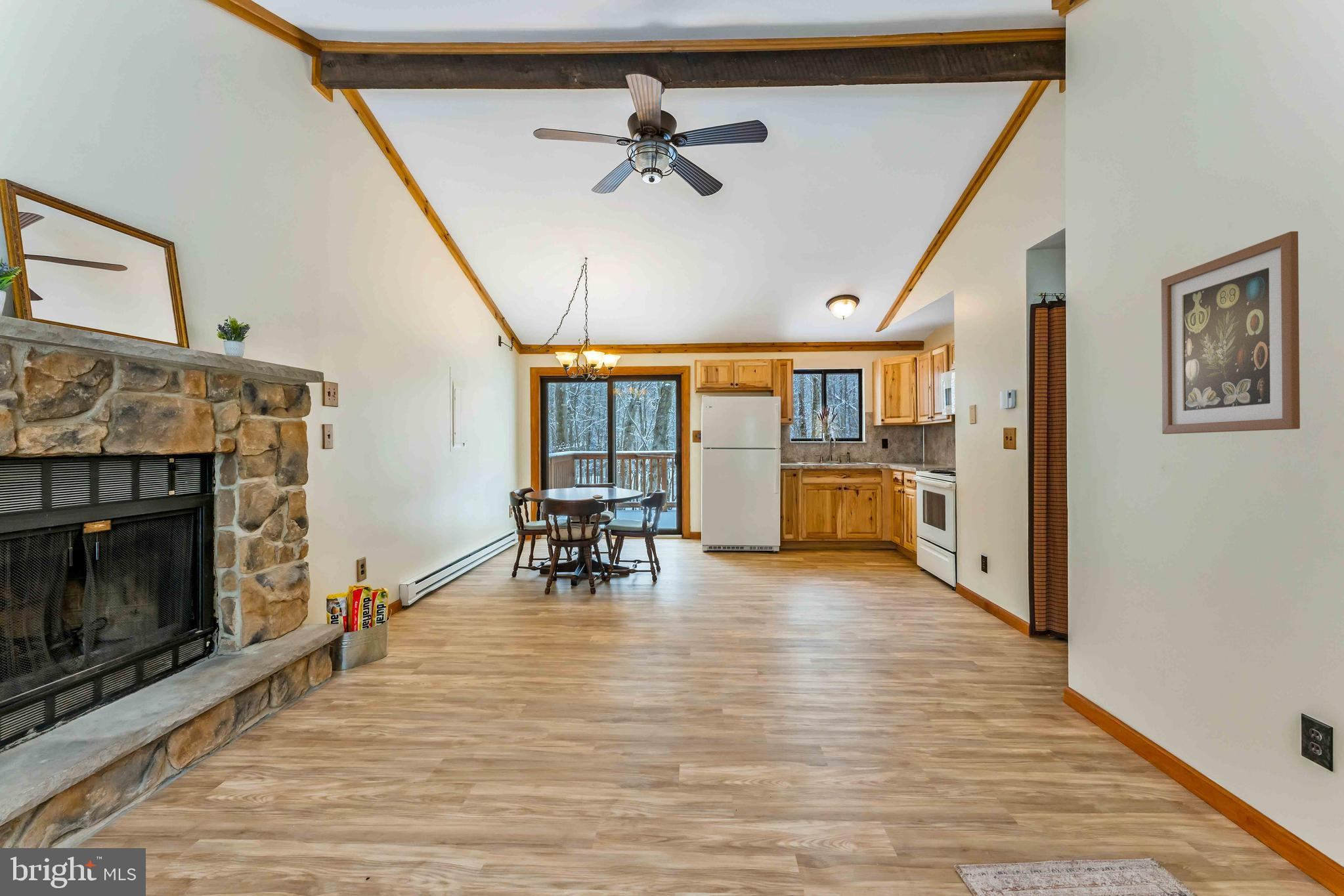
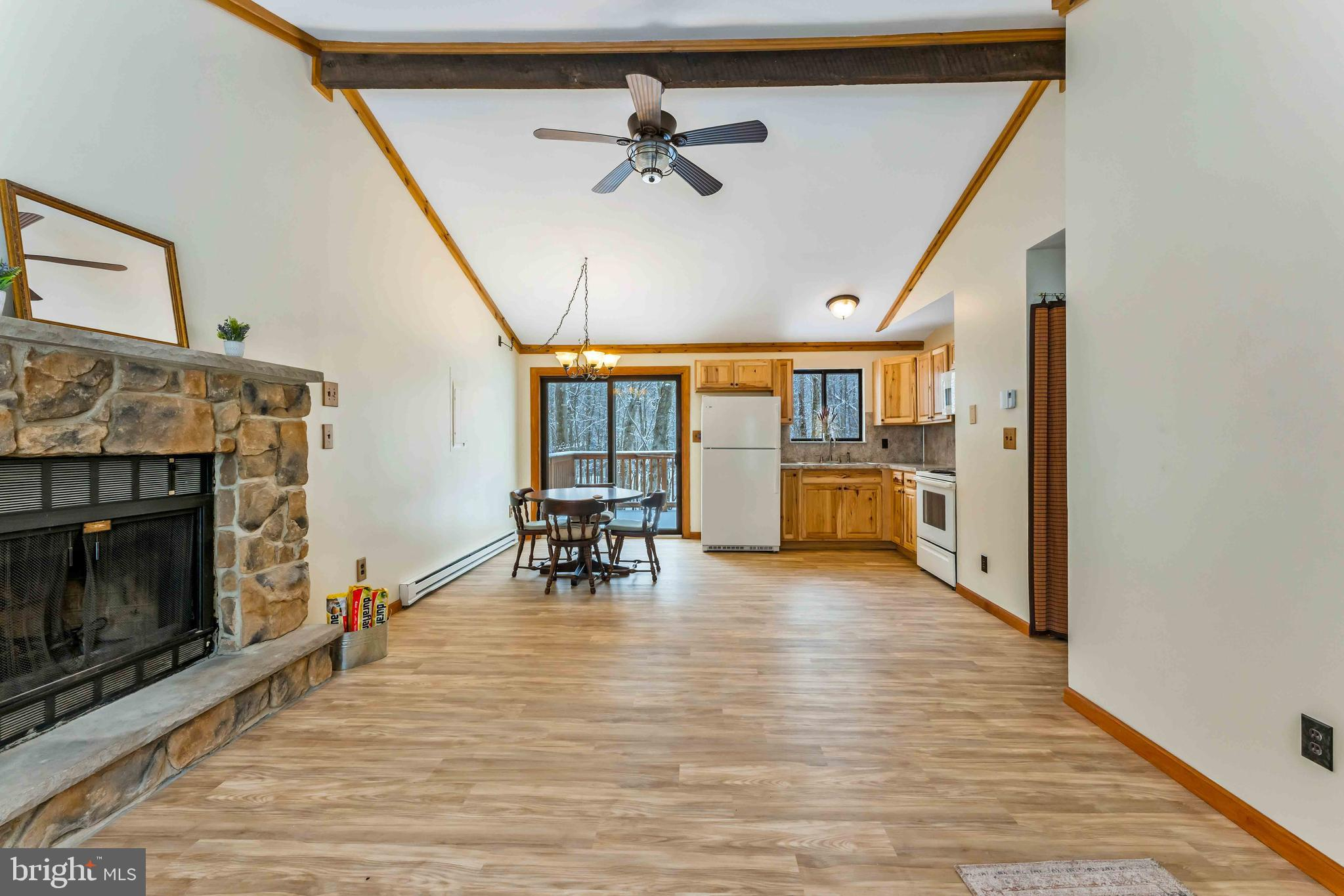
- wall art [1161,230,1301,435]
